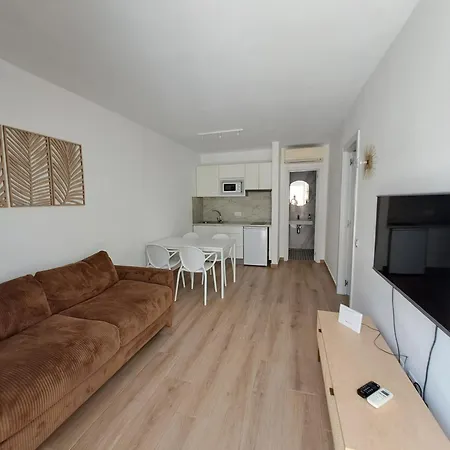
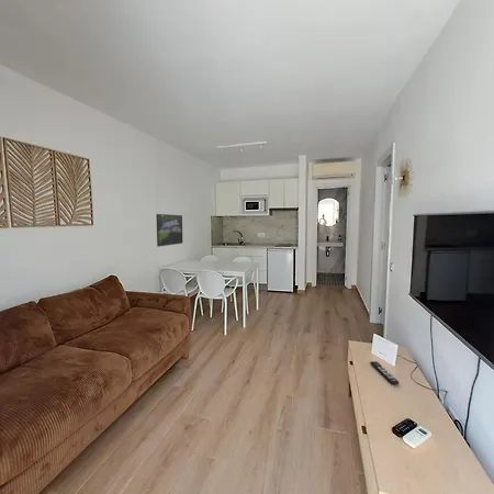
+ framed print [155,213,183,248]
+ remote control [370,360,400,385]
